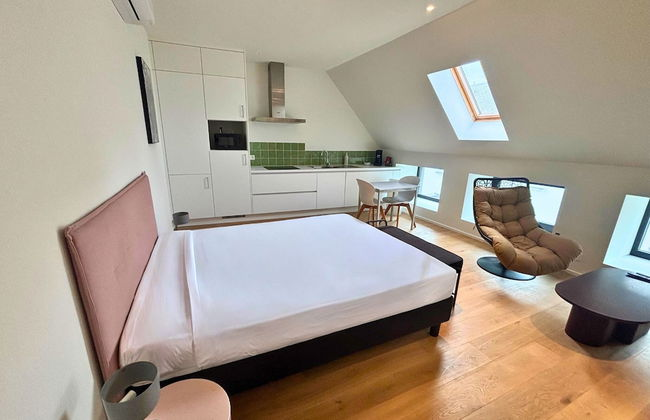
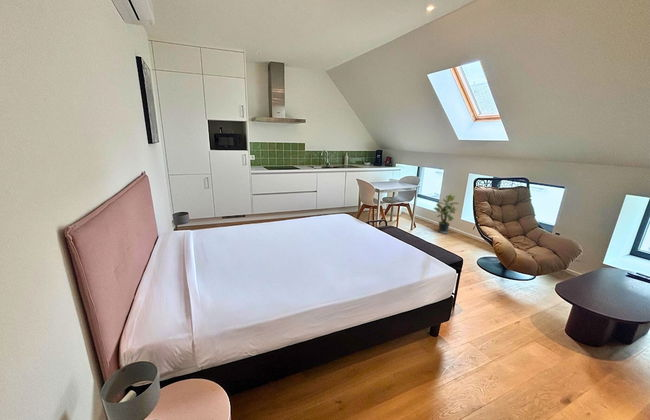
+ potted plant [433,193,460,234]
